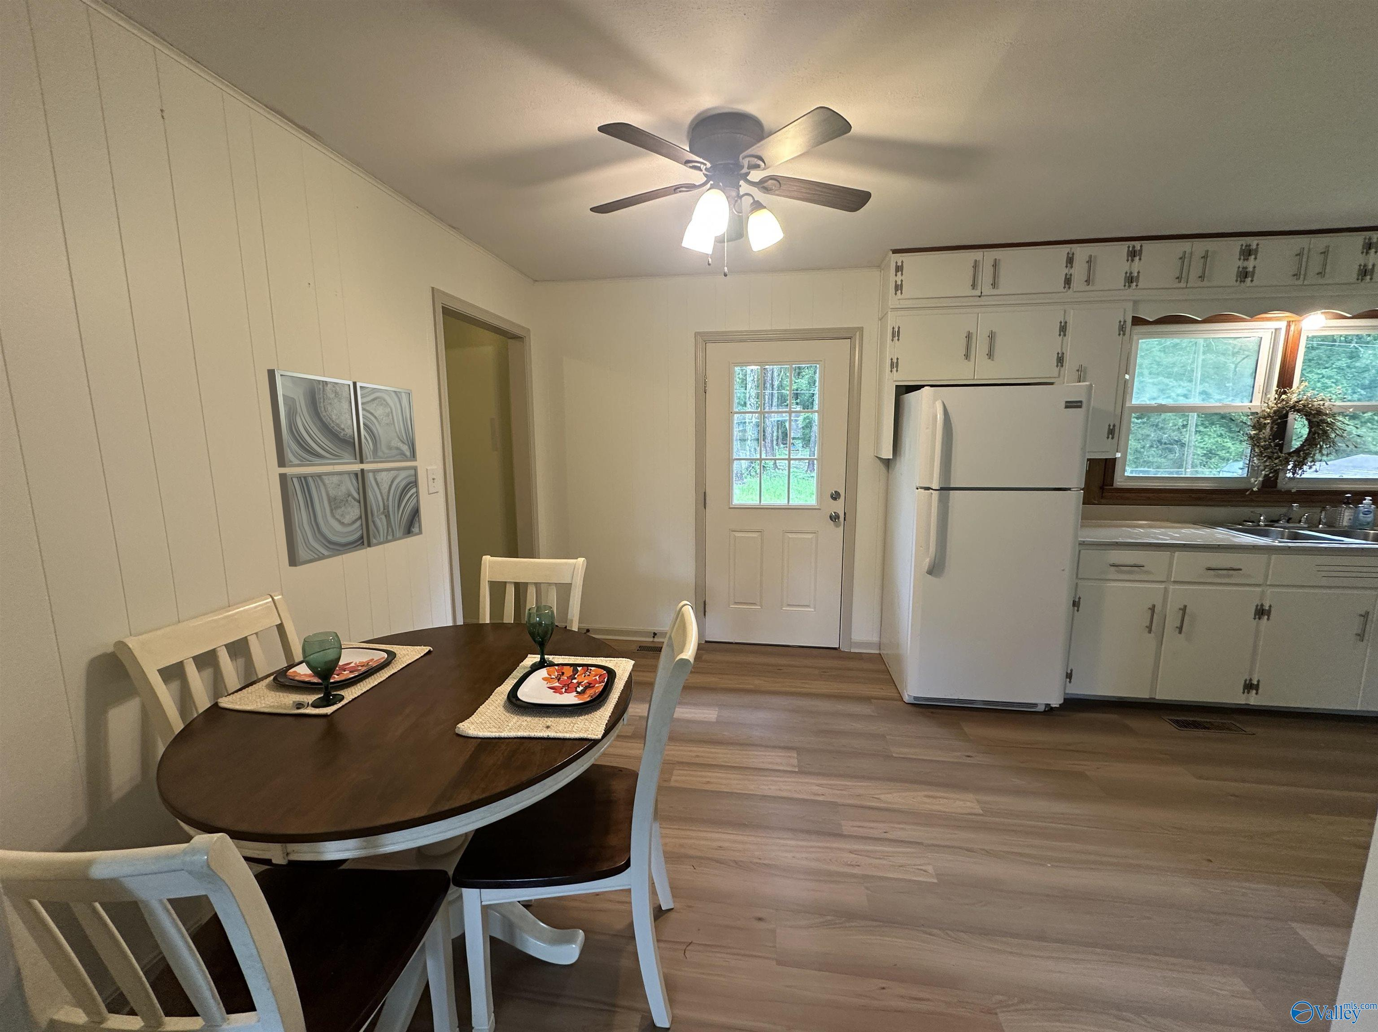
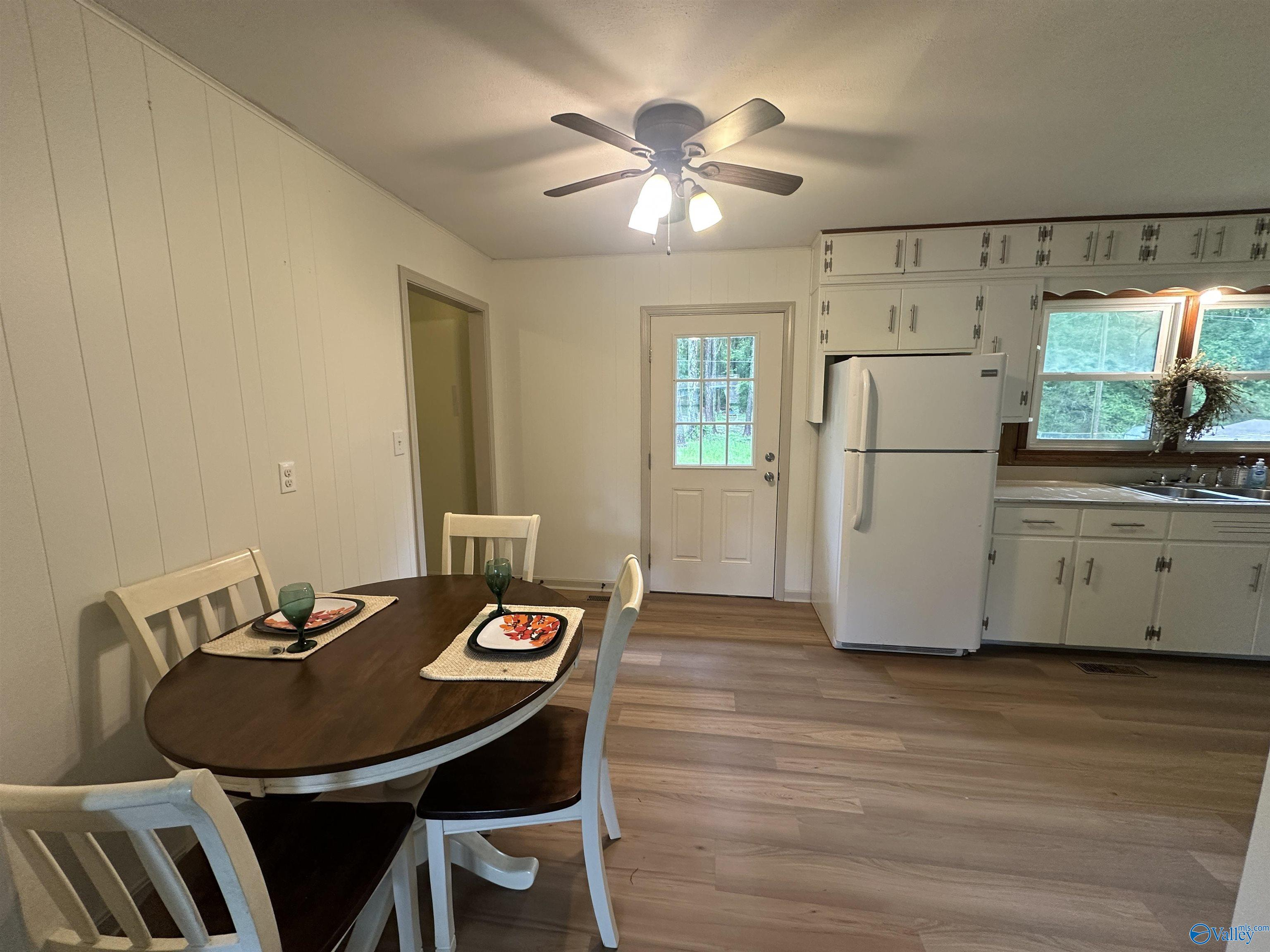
- wall art [267,369,423,567]
